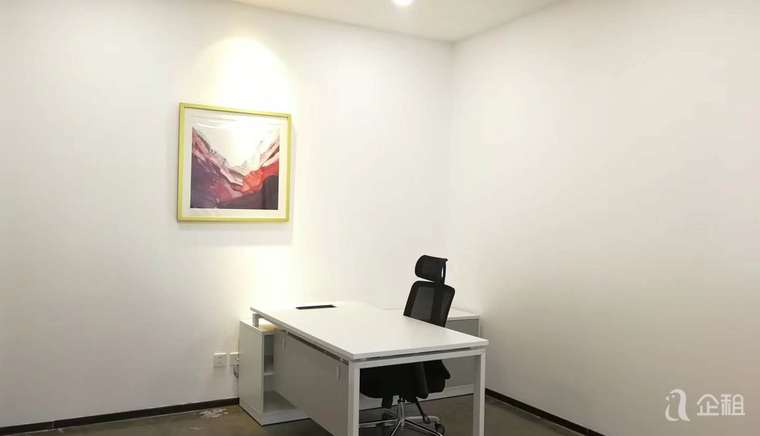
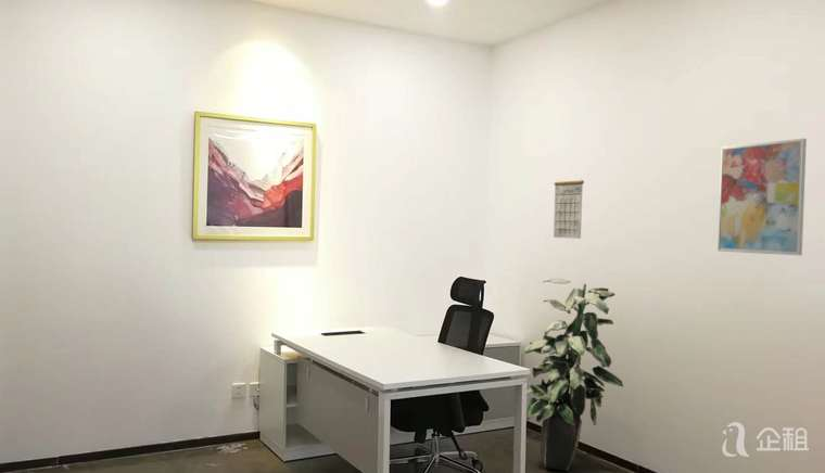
+ indoor plant [523,277,624,472]
+ wall art [716,138,808,256]
+ calendar [553,179,585,240]
